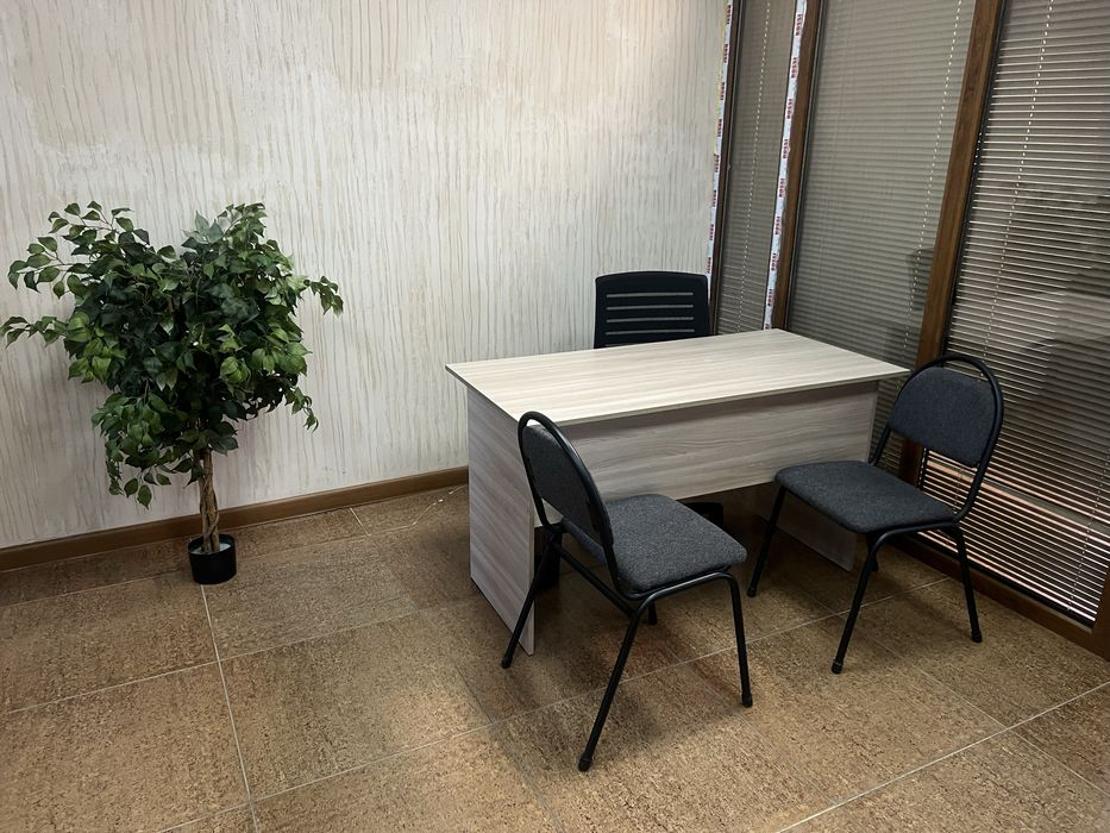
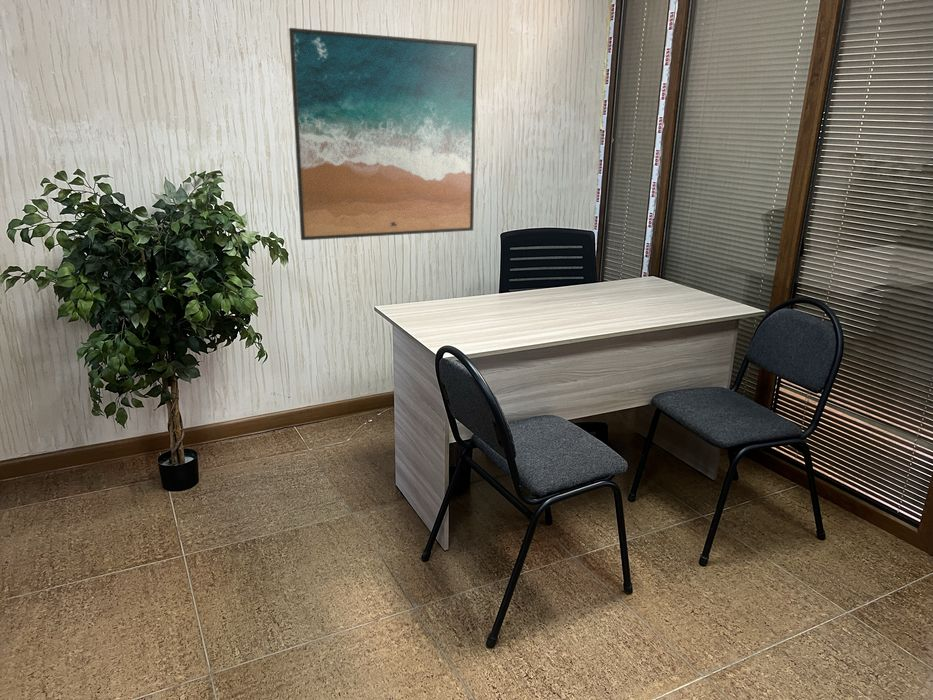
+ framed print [288,27,478,241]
